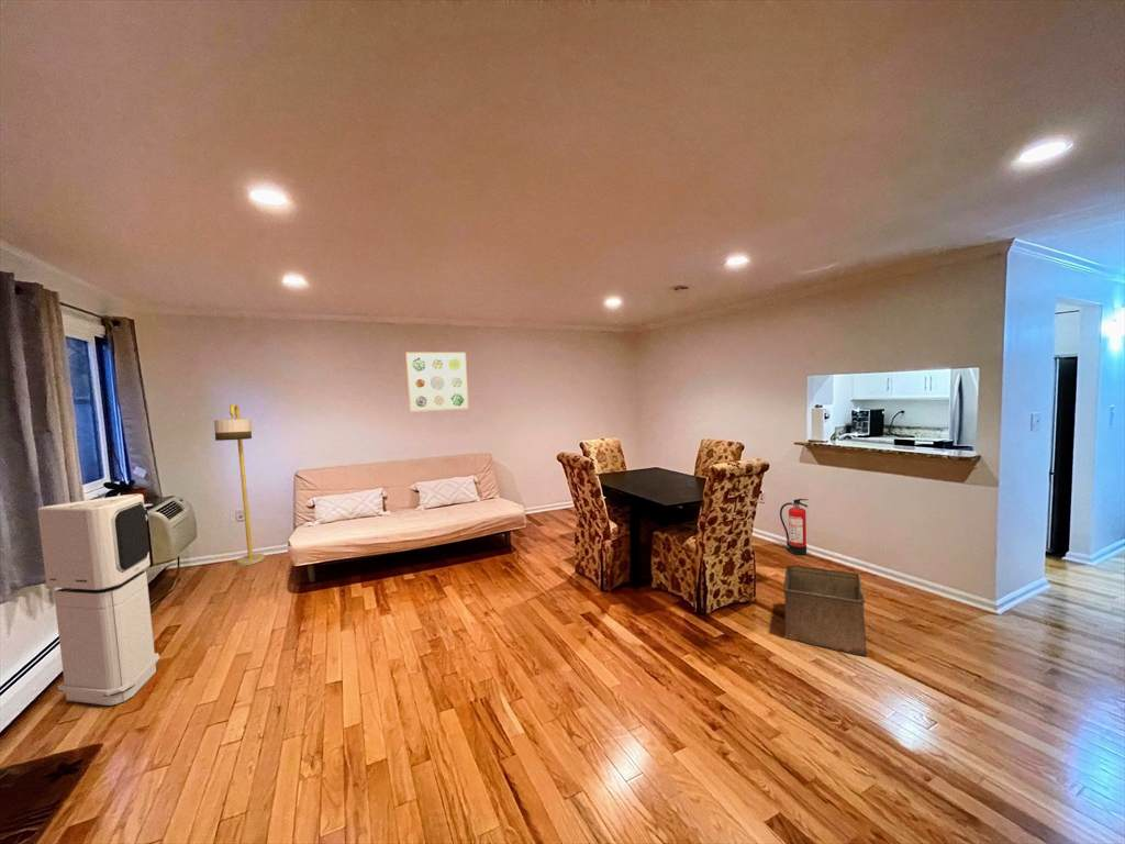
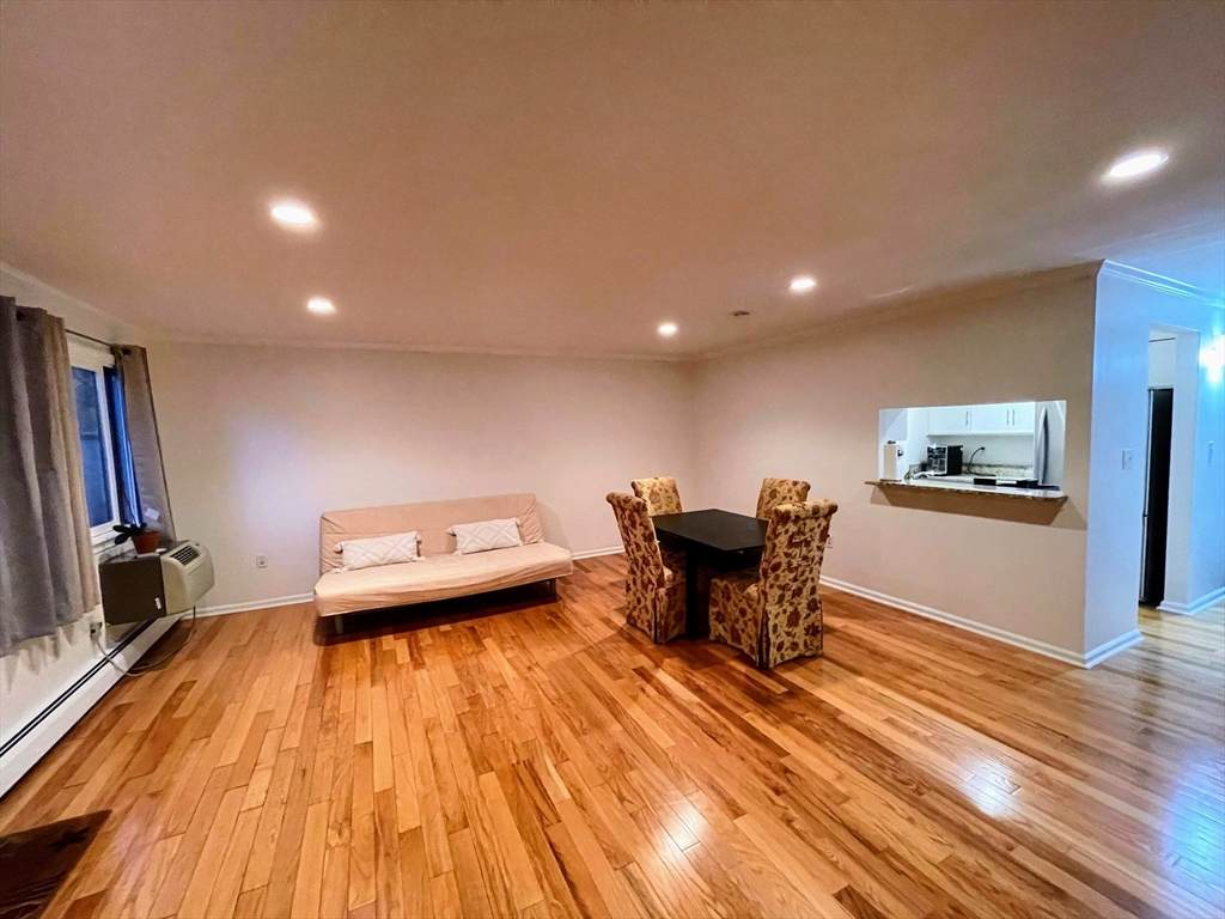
- storage bin [782,565,868,657]
- air purifier [36,492,160,707]
- wall art [404,352,470,413]
- floor lamp [213,402,266,567]
- fire extinguisher [779,498,810,556]
